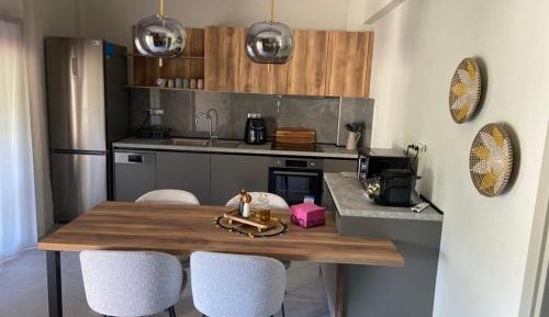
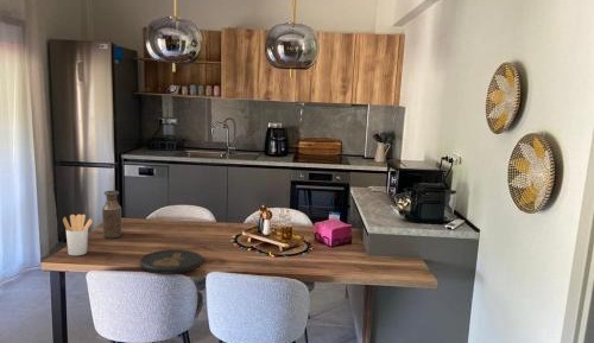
+ utensil holder [62,214,94,256]
+ bottle [101,190,122,240]
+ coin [139,248,204,275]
